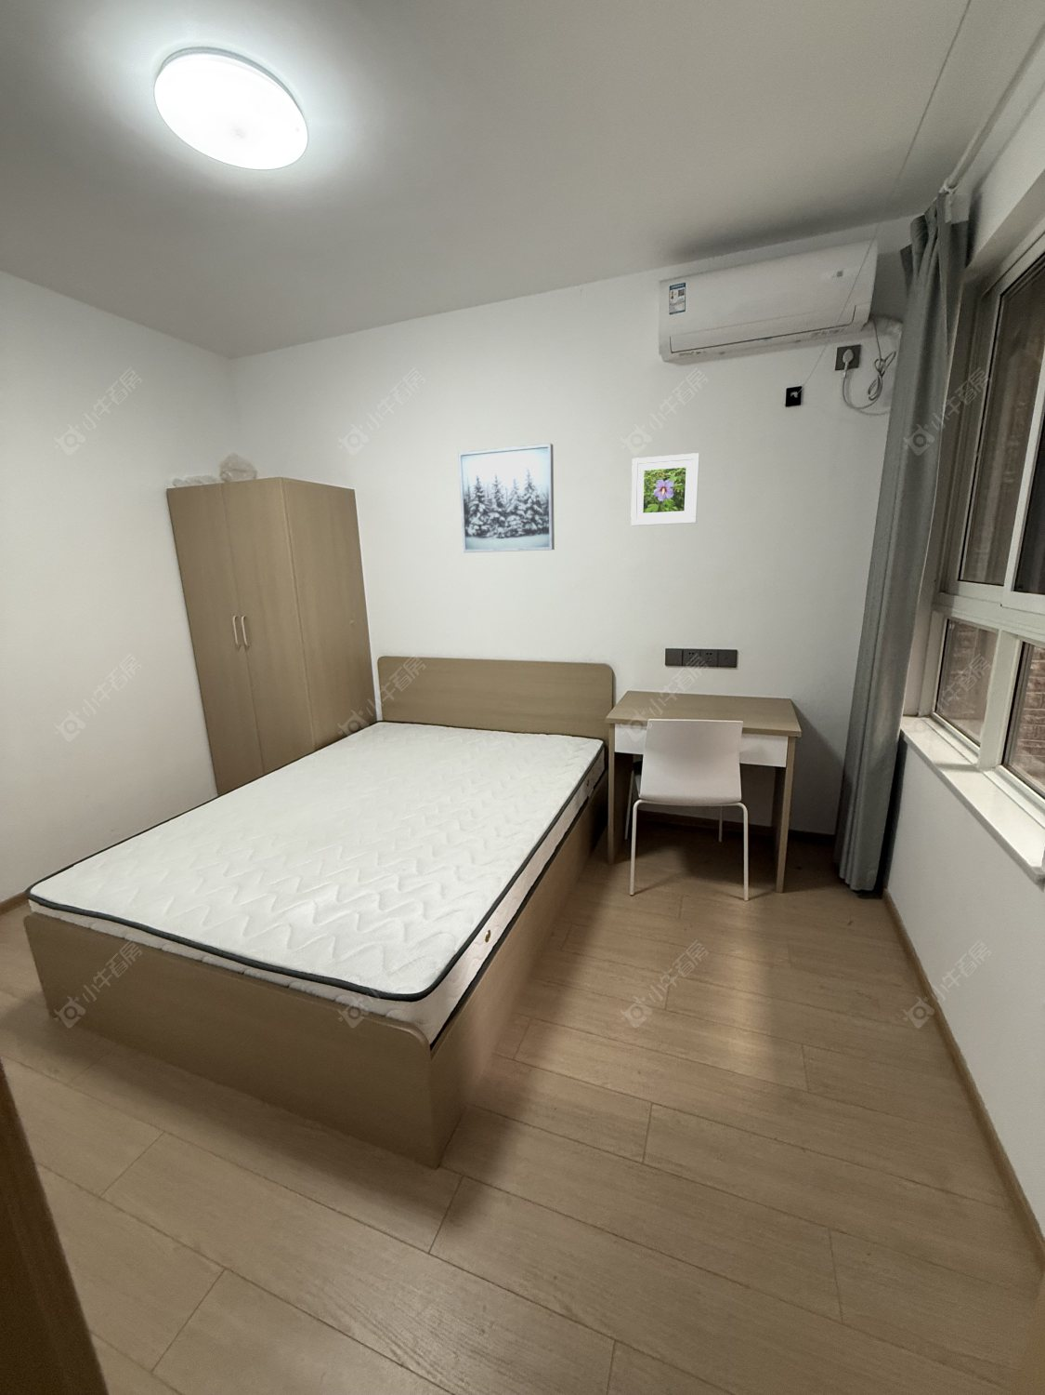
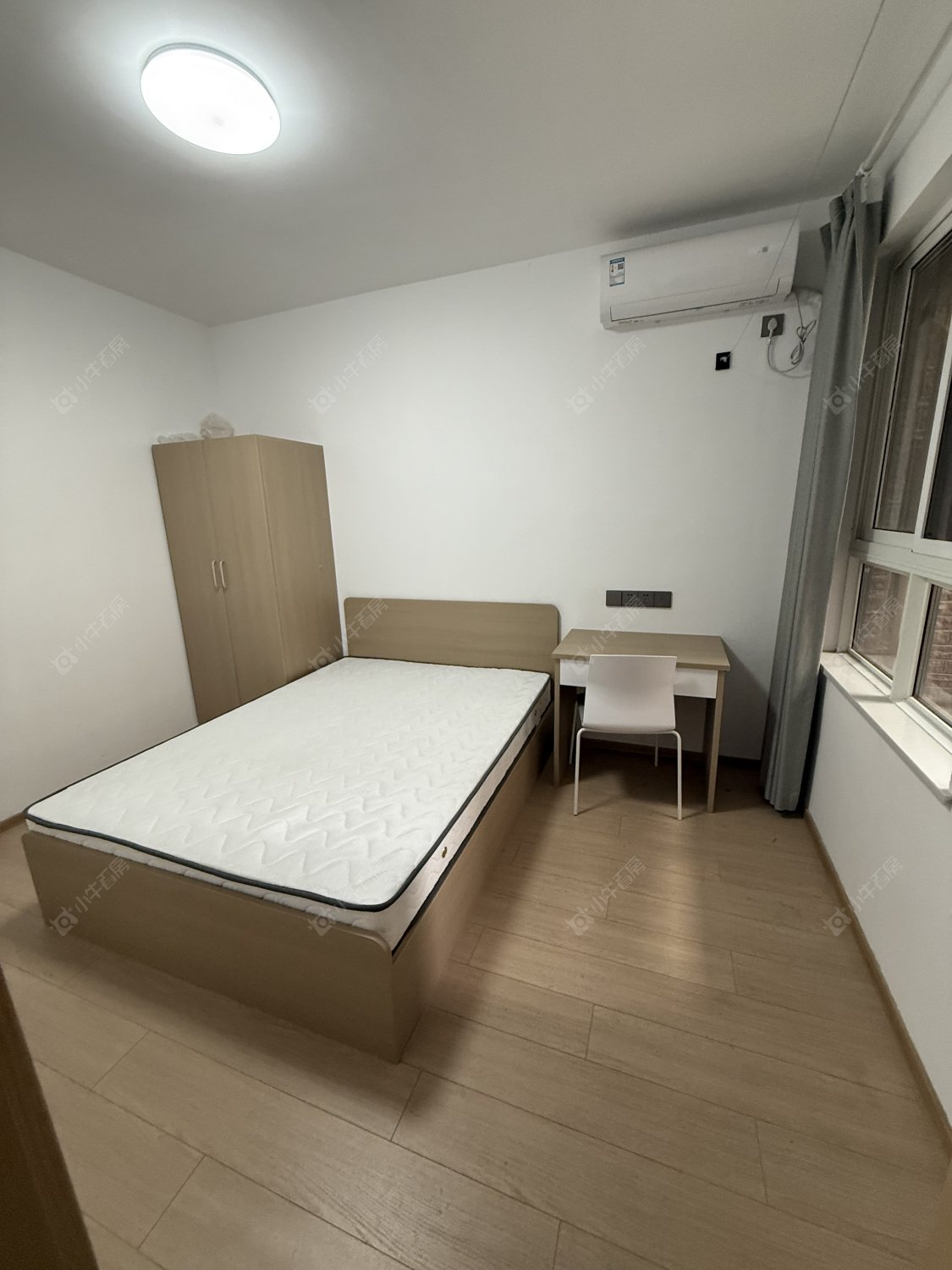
- wall art [457,443,555,554]
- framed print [630,451,700,526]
